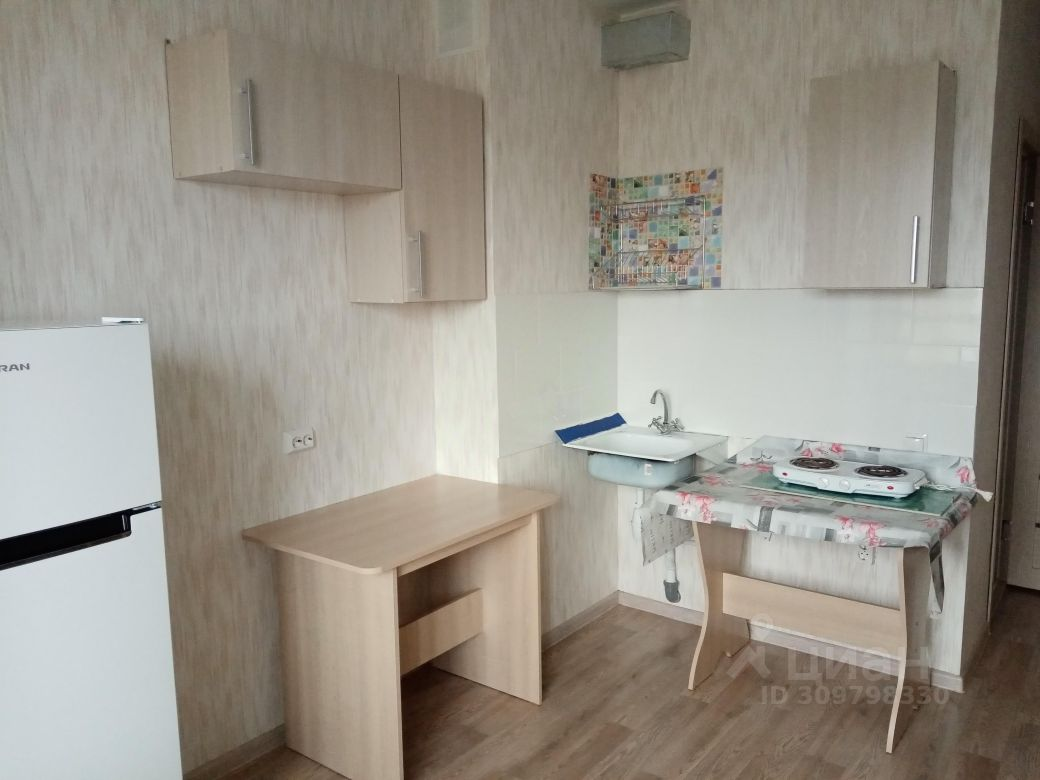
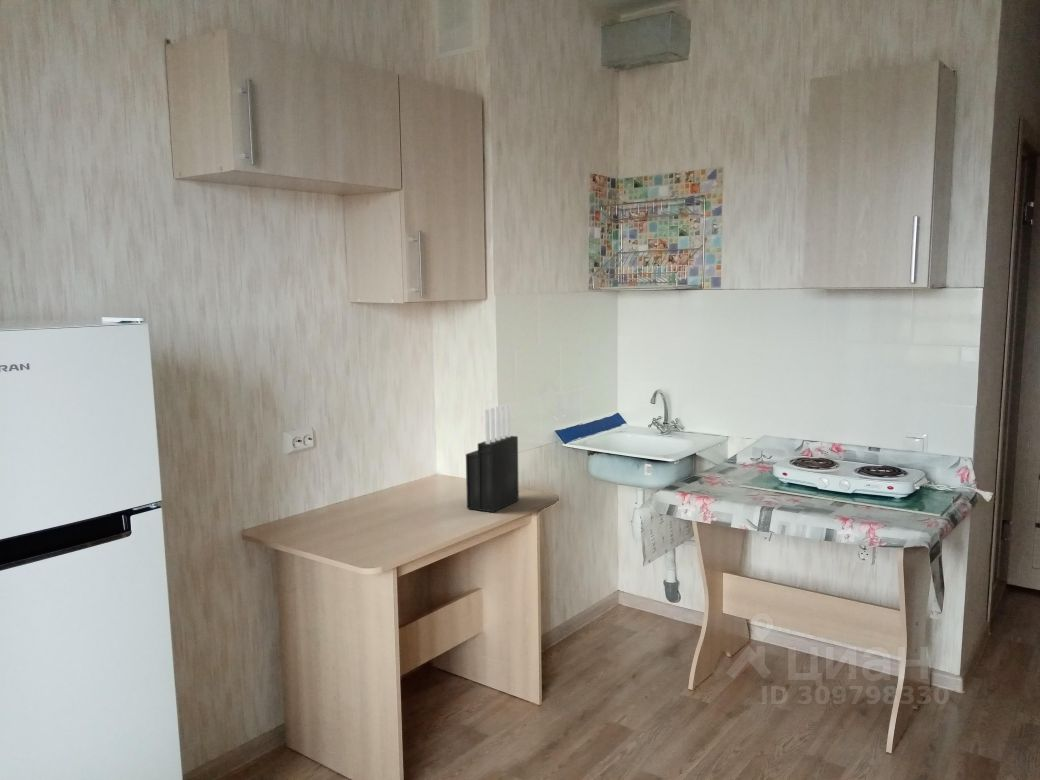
+ knife block [465,403,520,513]
